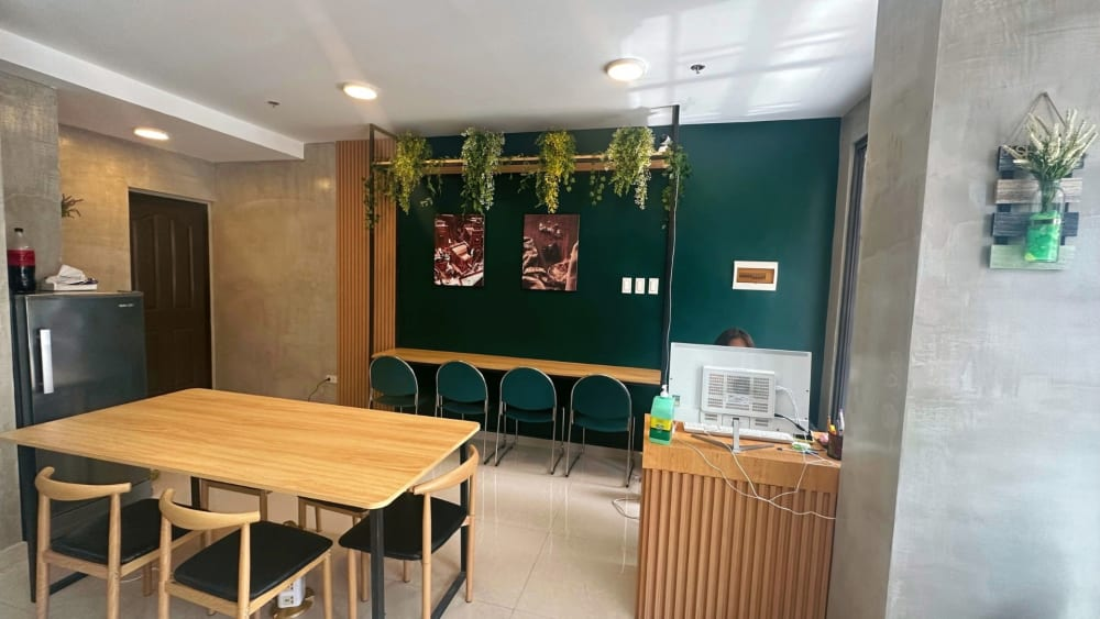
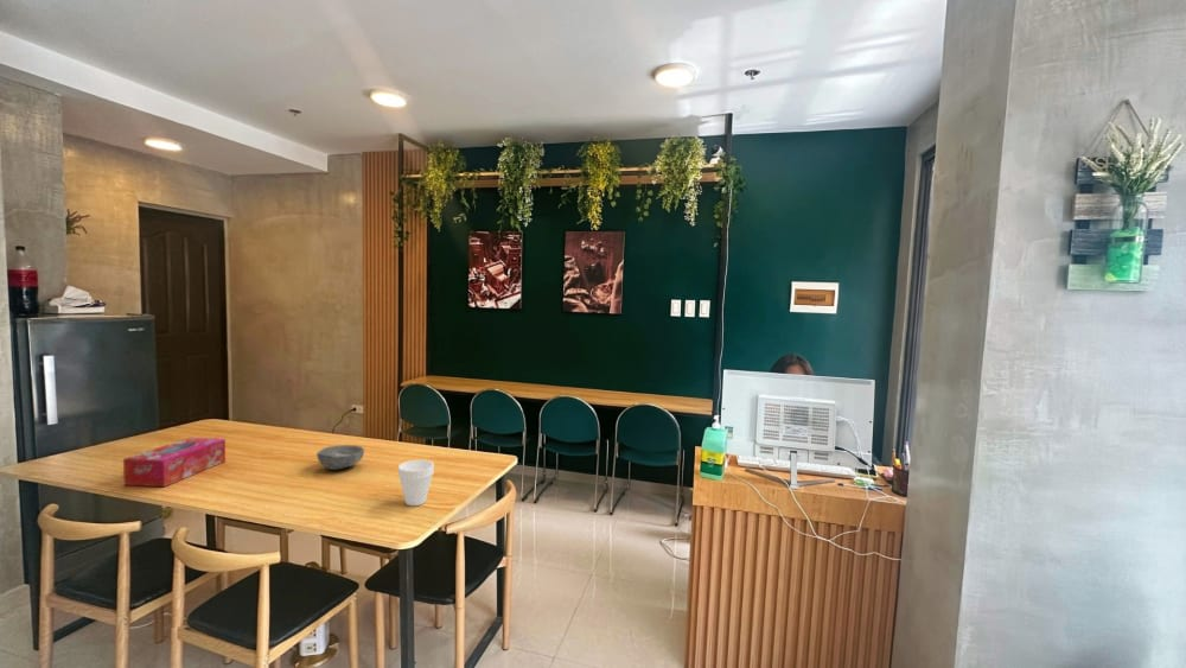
+ tissue box [122,437,227,488]
+ bowl [315,444,365,471]
+ cup [397,459,435,507]
